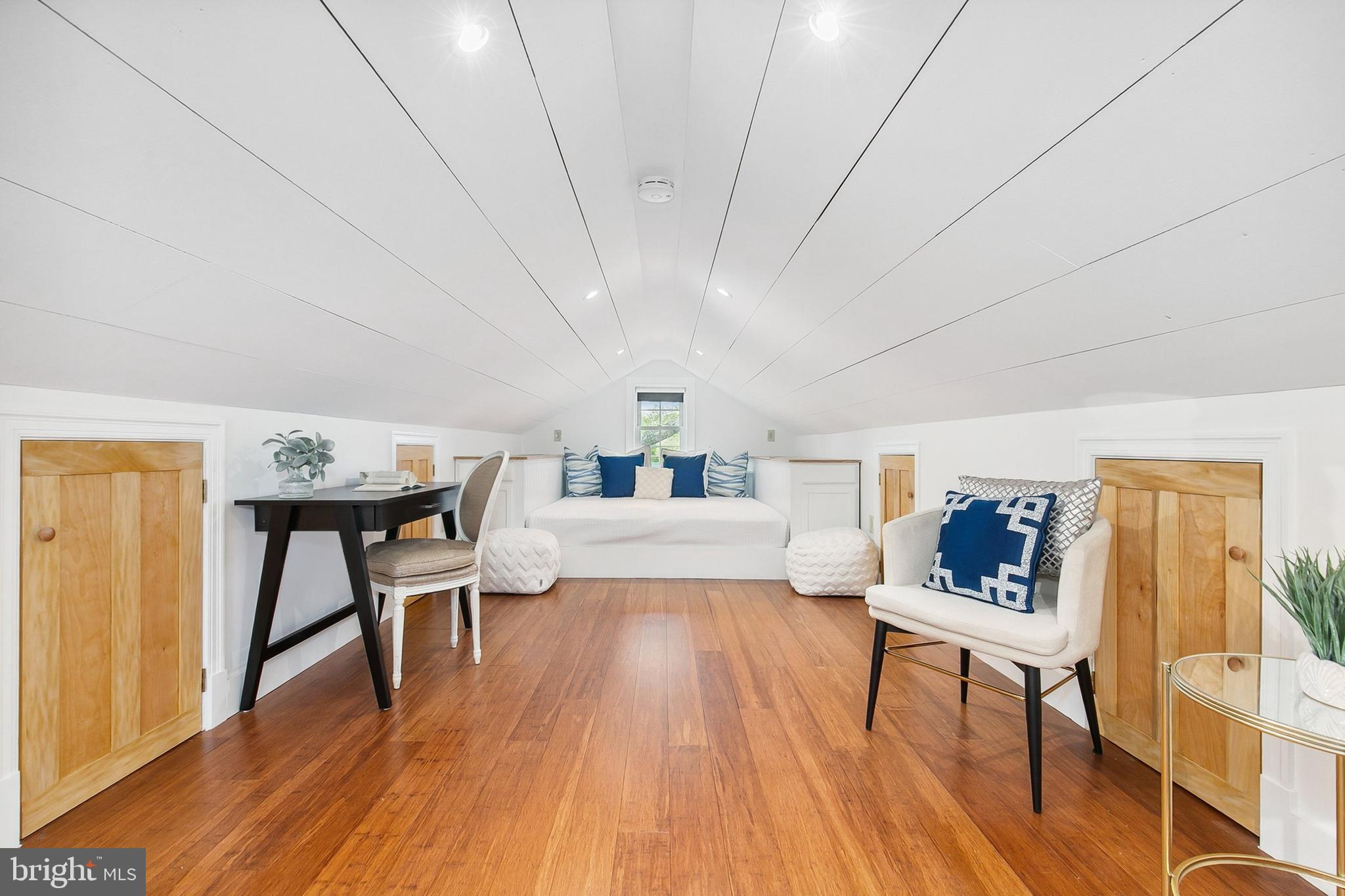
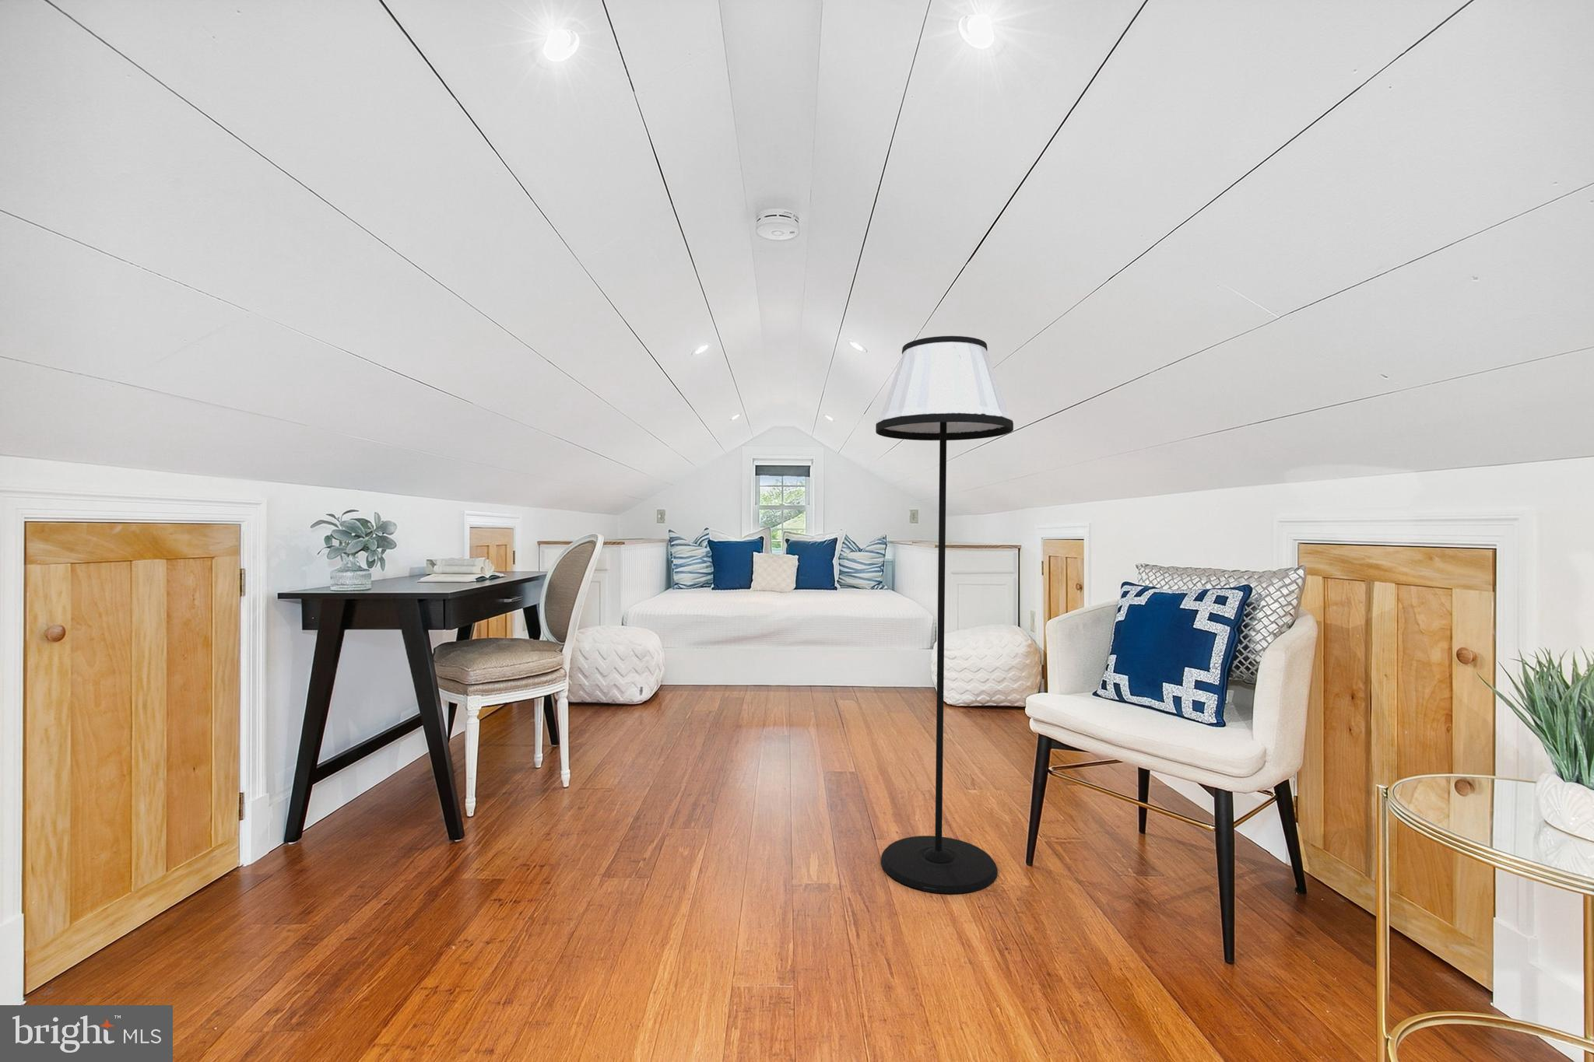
+ floor lamp [875,335,1014,895]
